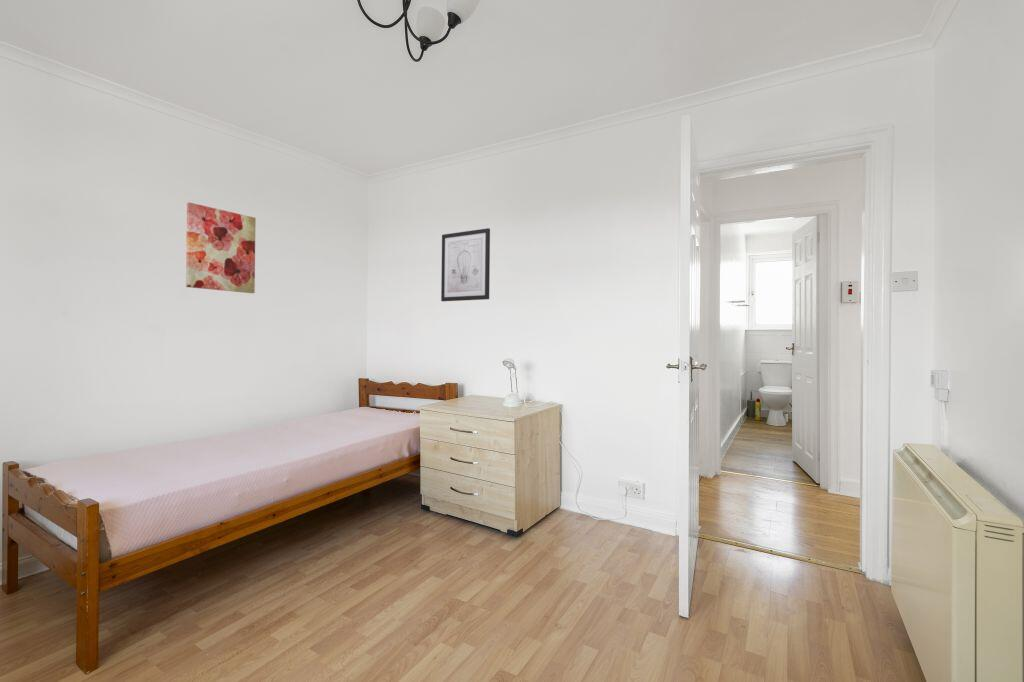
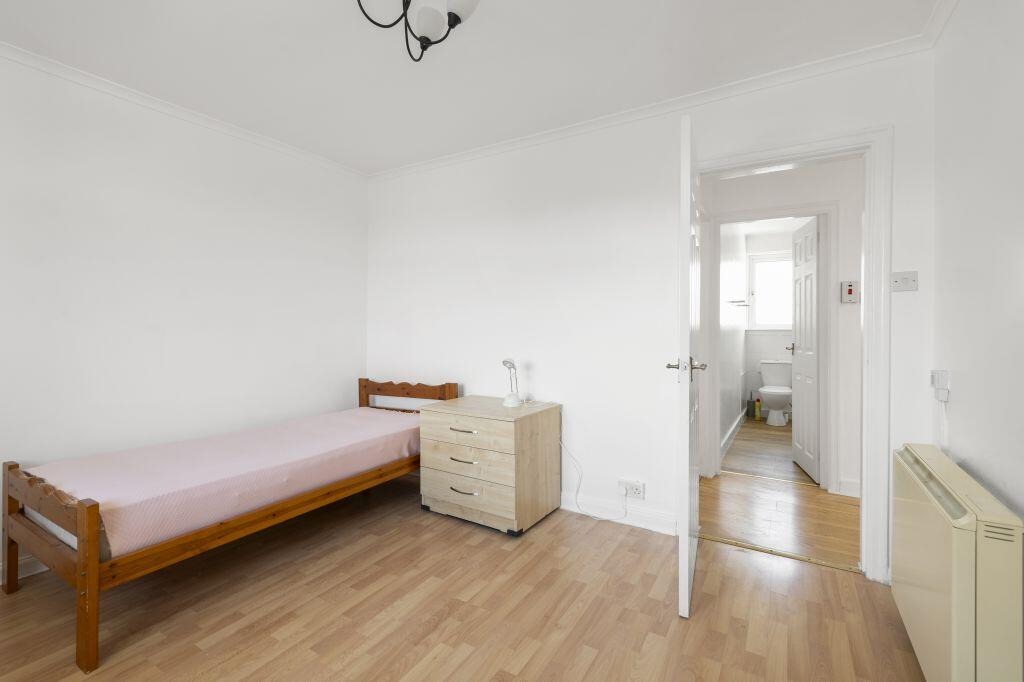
- wall art [185,201,257,294]
- wall art [440,227,491,302]
